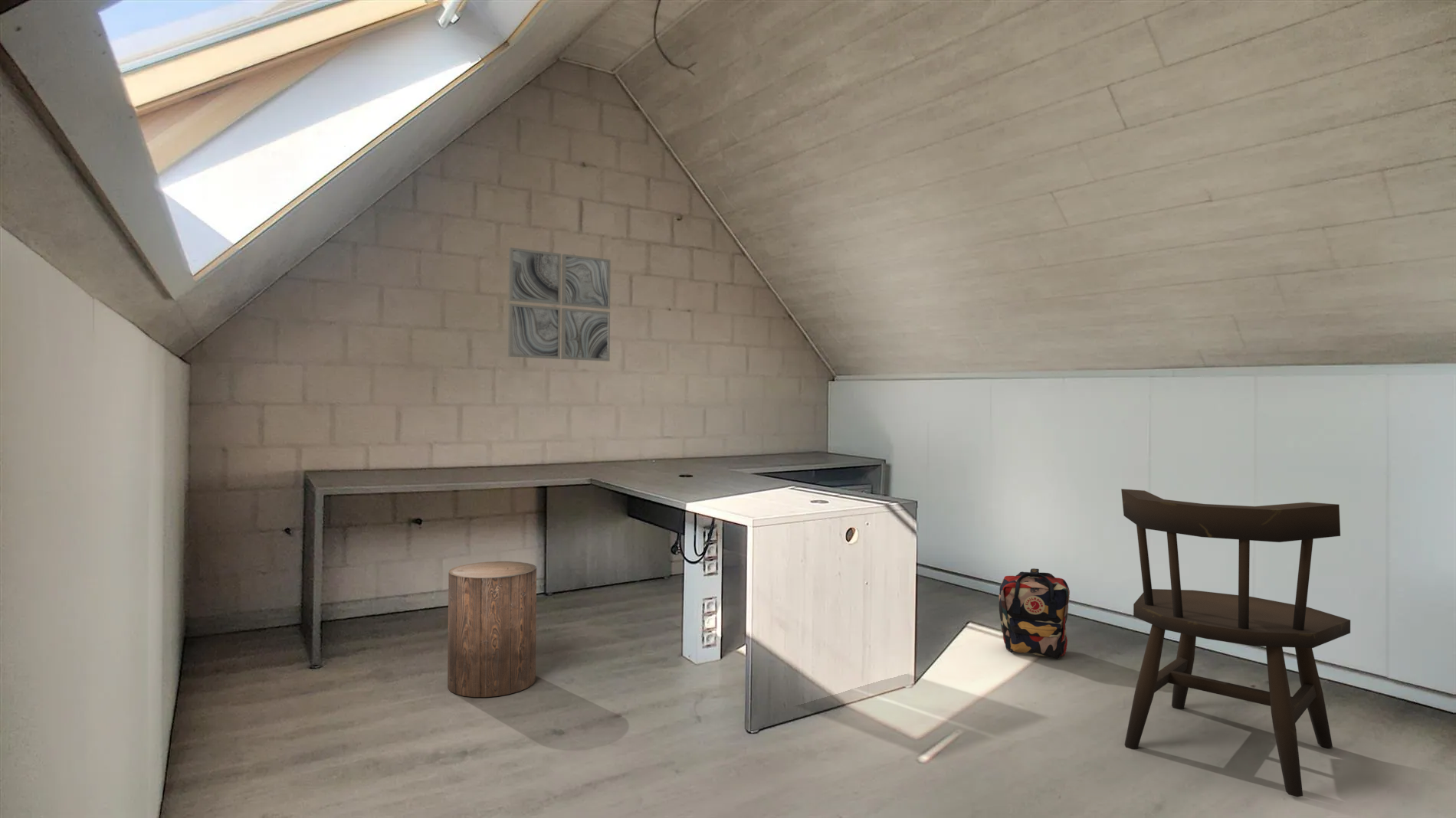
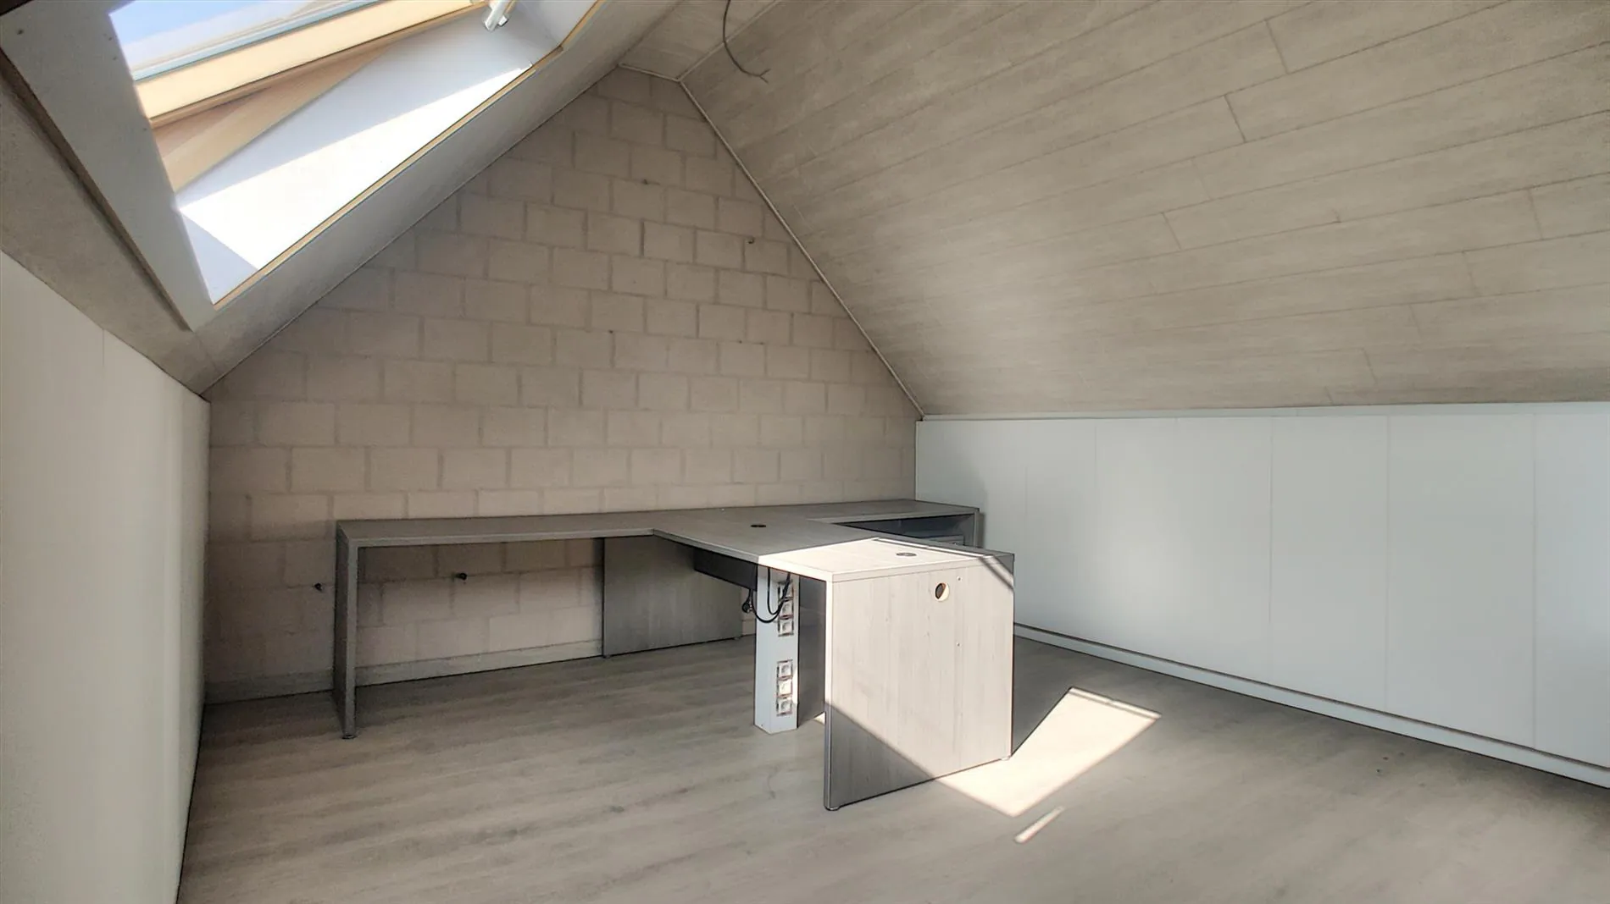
- wall art [507,247,612,362]
- dining chair [1120,489,1351,797]
- backpack [999,568,1071,659]
- stool [447,561,537,698]
